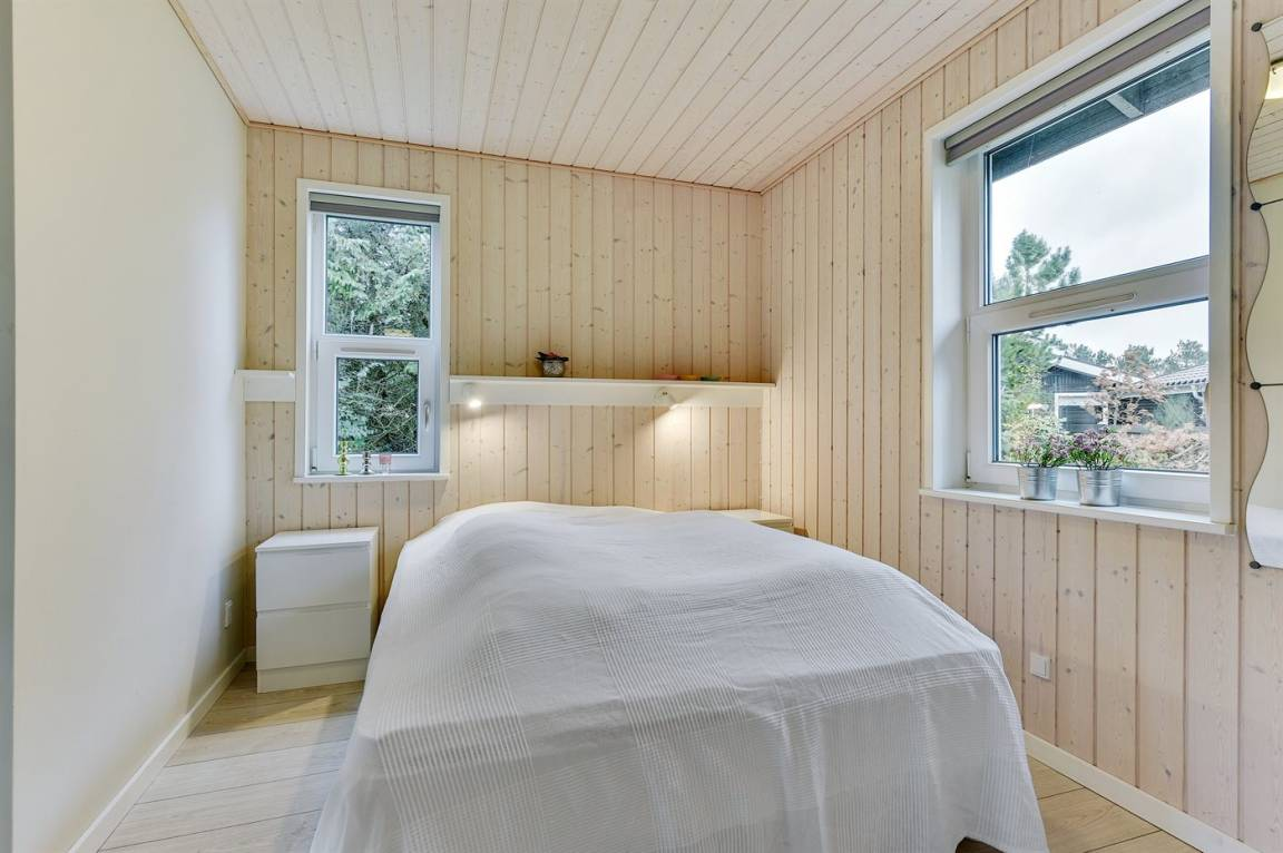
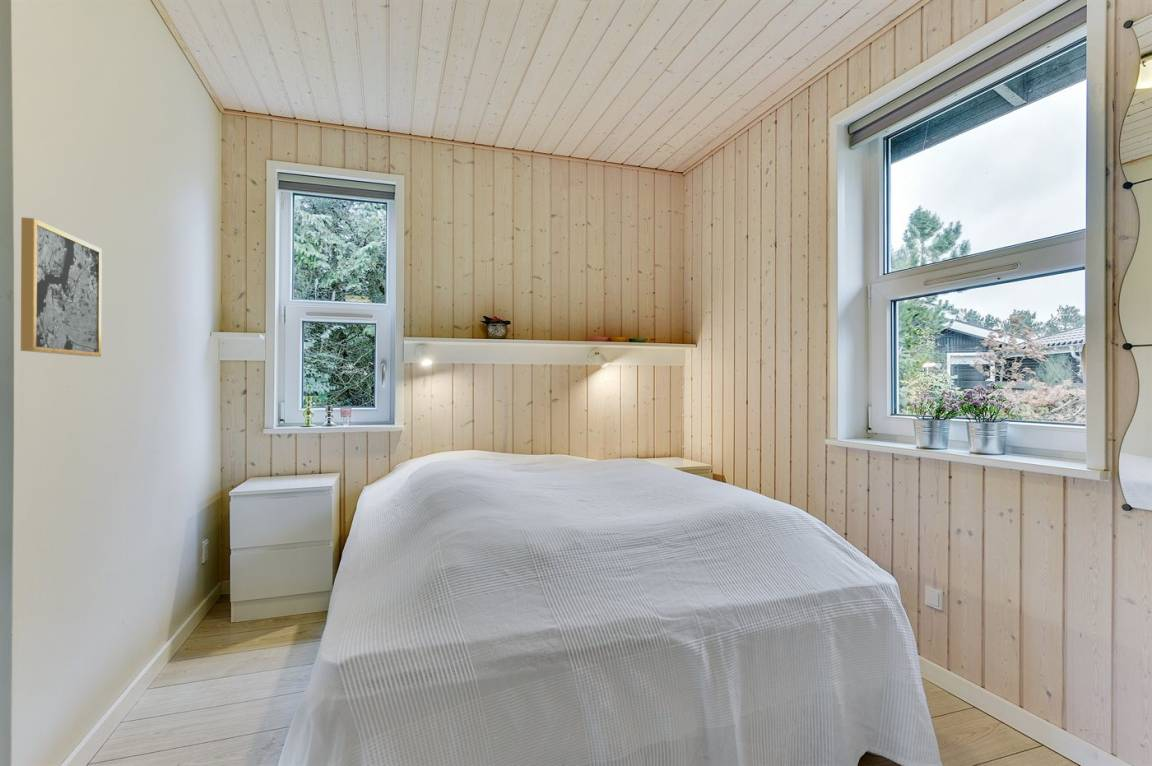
+ wall art [20,216,103,358]
